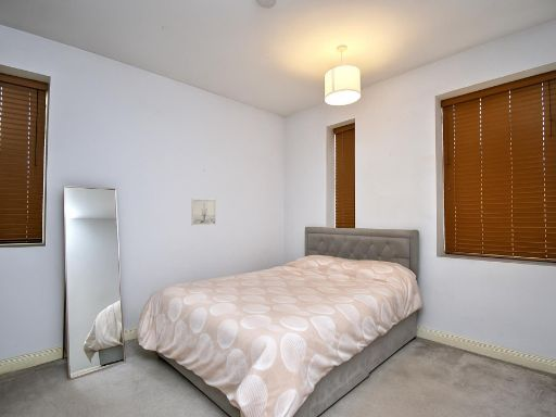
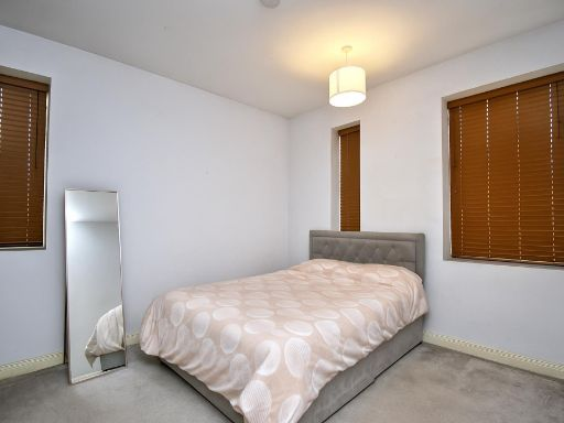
- wall art [190,198,217,226]
